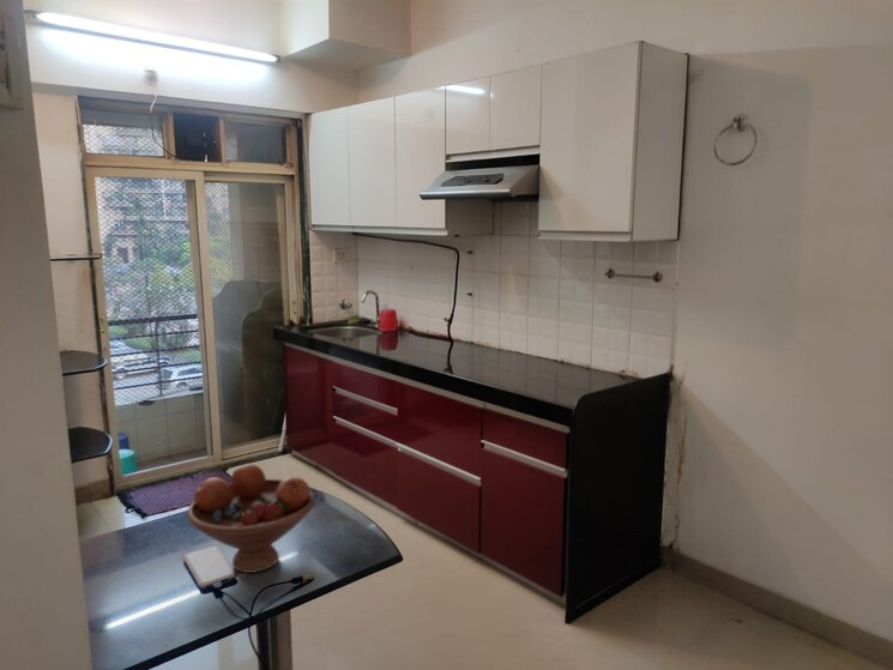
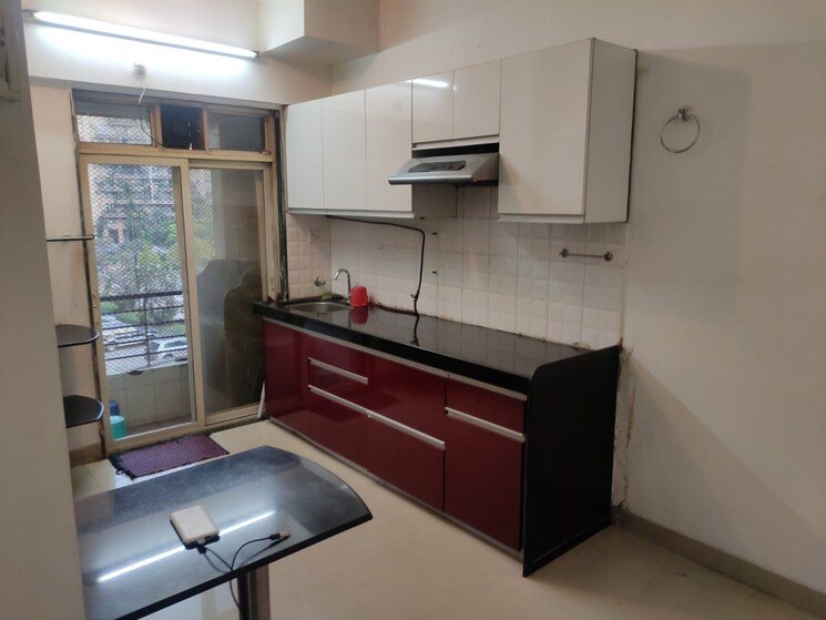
- fruit bowl [186,463,316,574]
